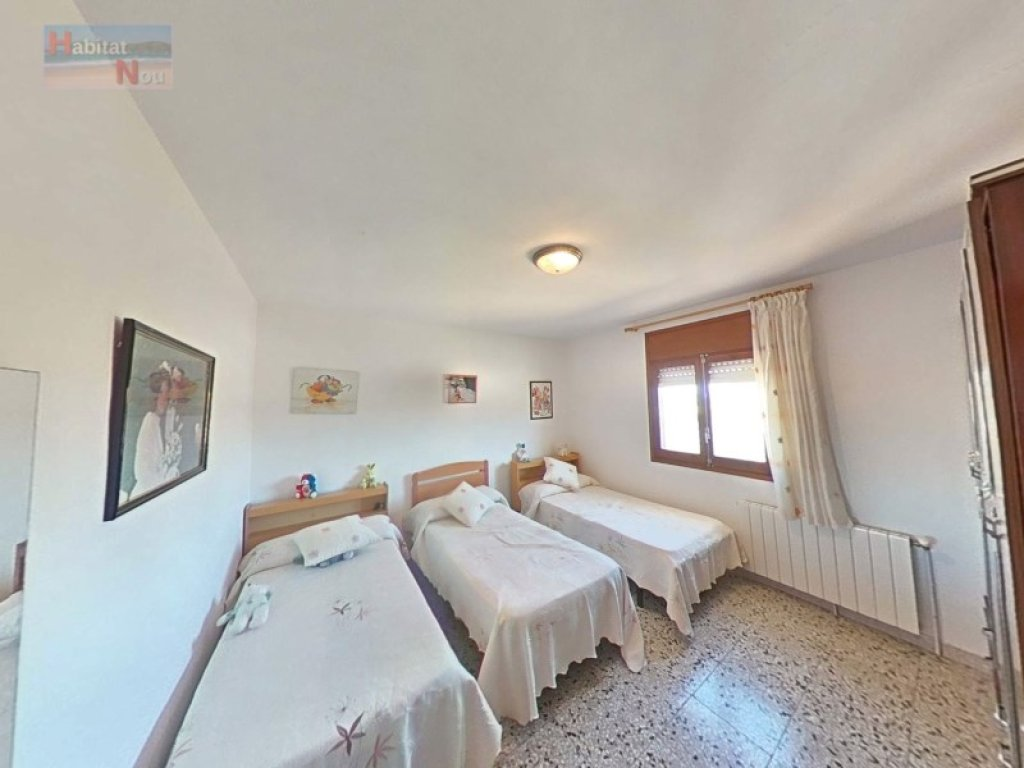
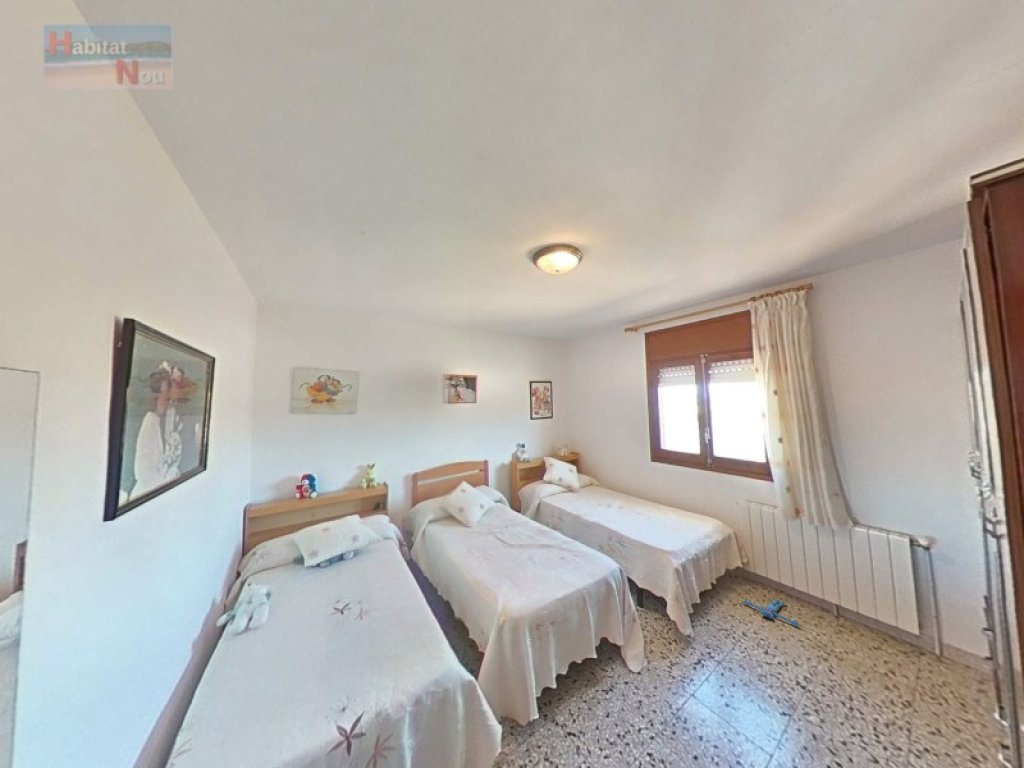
+ plush toy [740,595,804,628]
